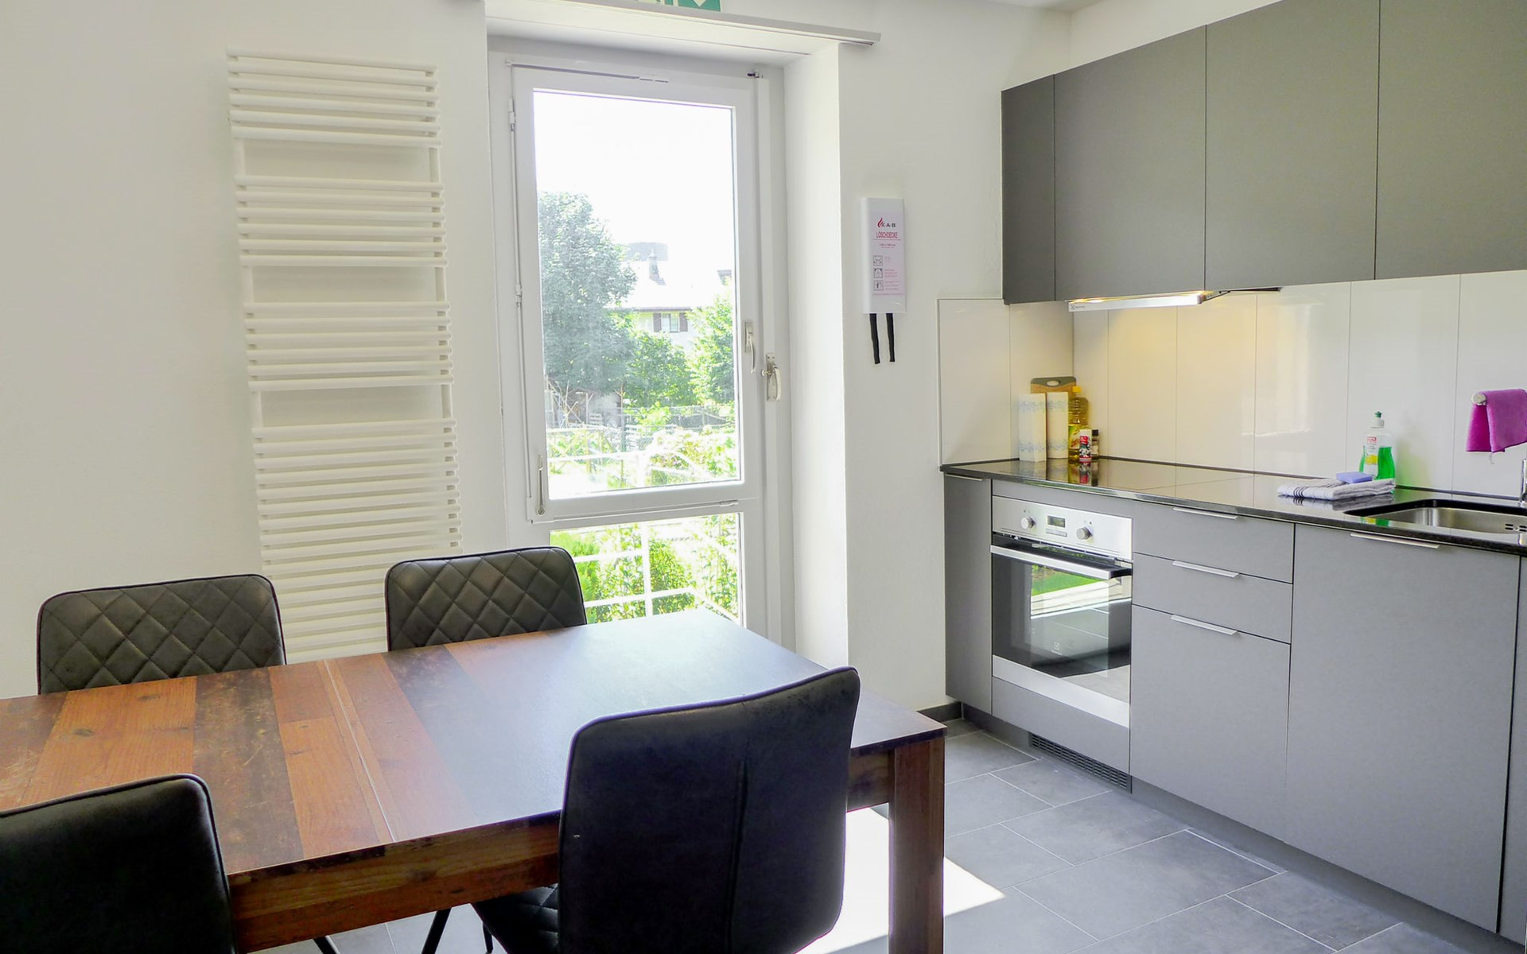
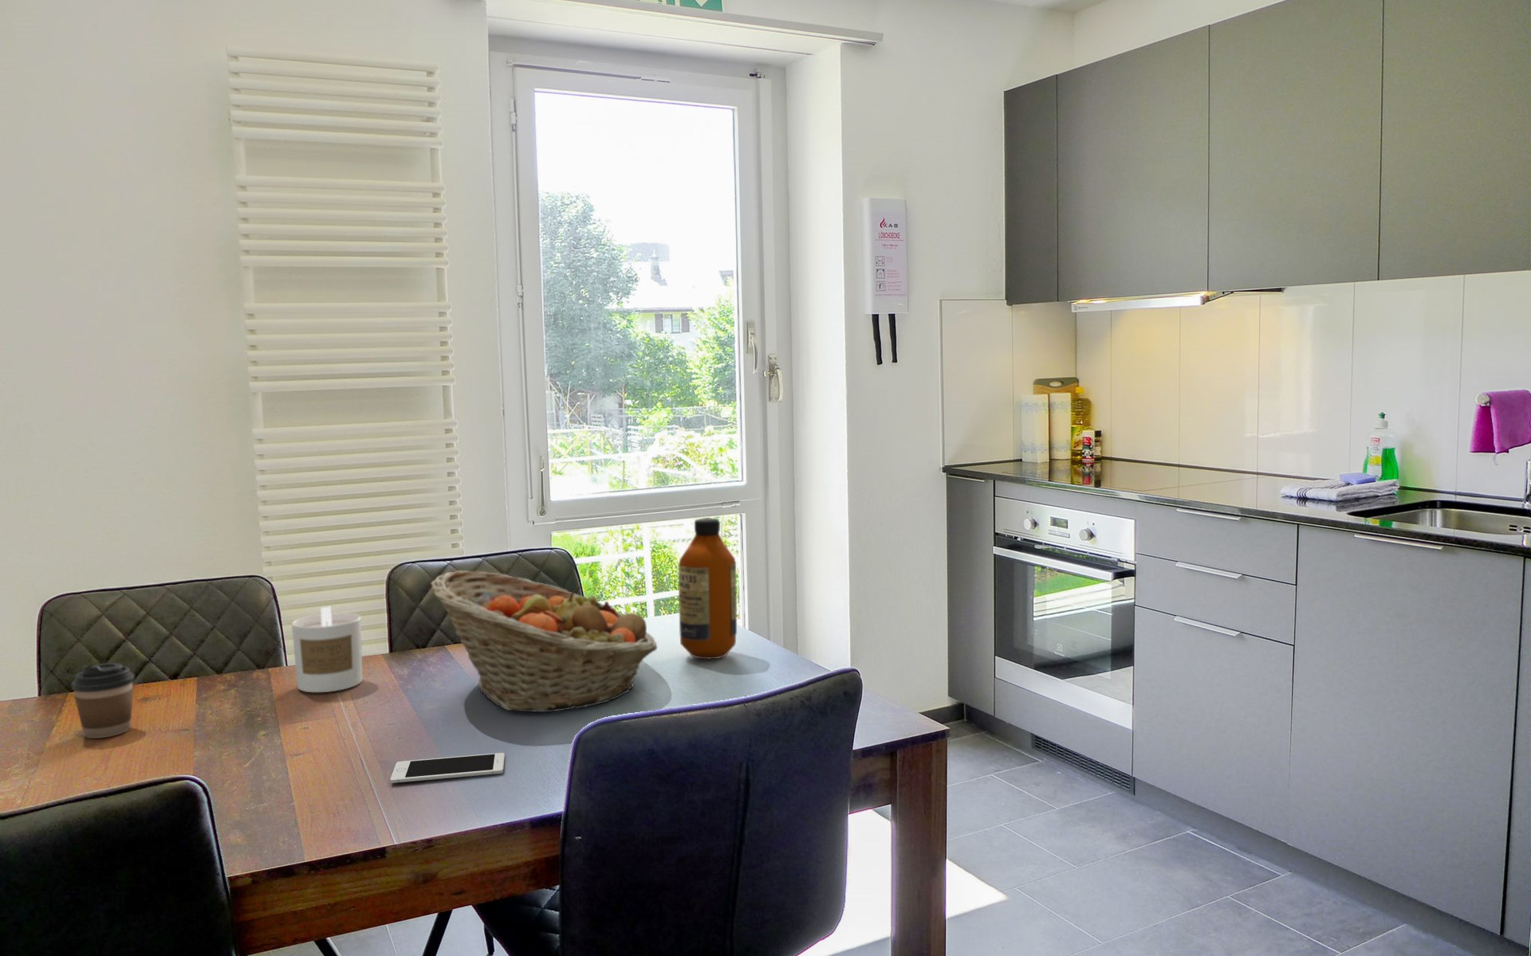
+ cell phone [390,752,506,784]
+ bottle [678,517,737,660]
+ coffee cup [71,662,134,739]
+ fruit basket [429,569,658,713]
+ candle [291,606,363,693]
